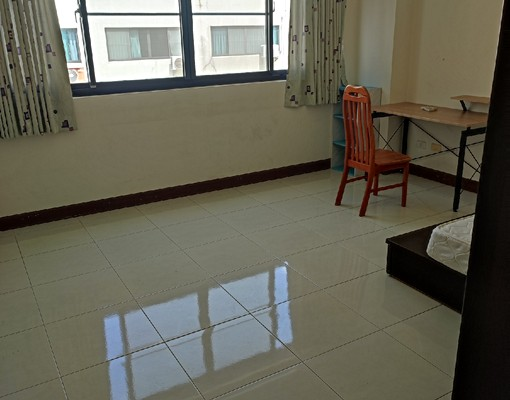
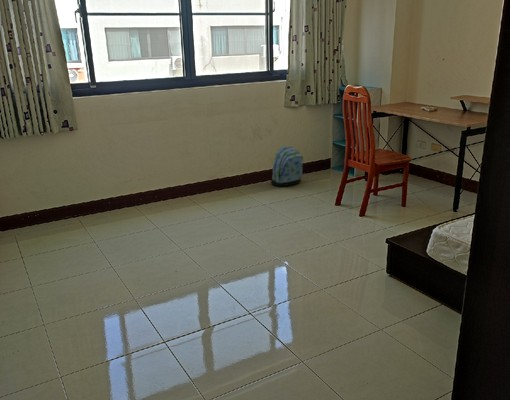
+ backpack [270,145,304,187]
